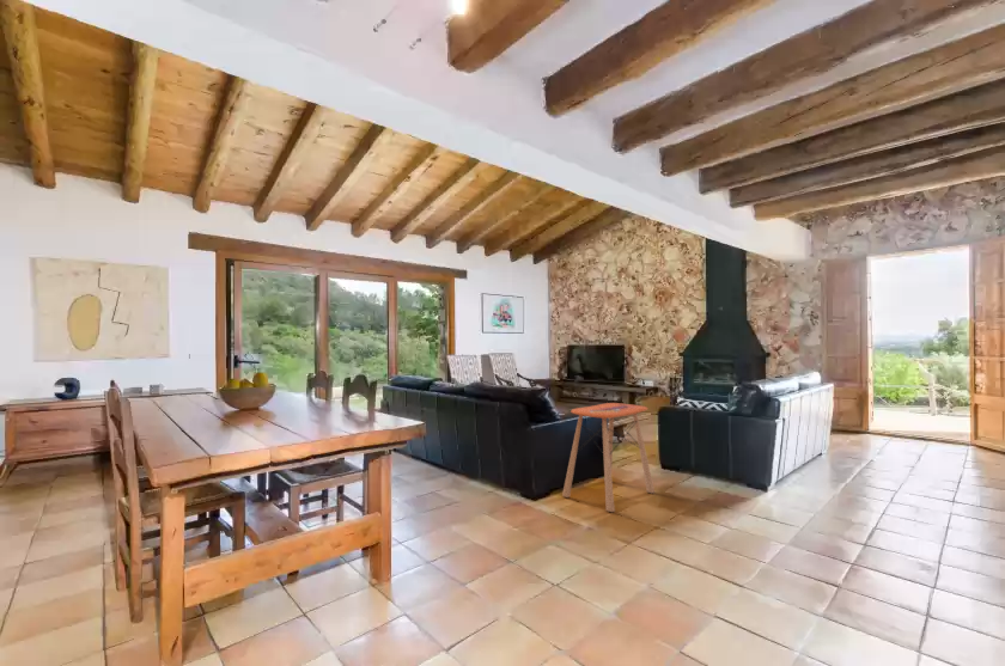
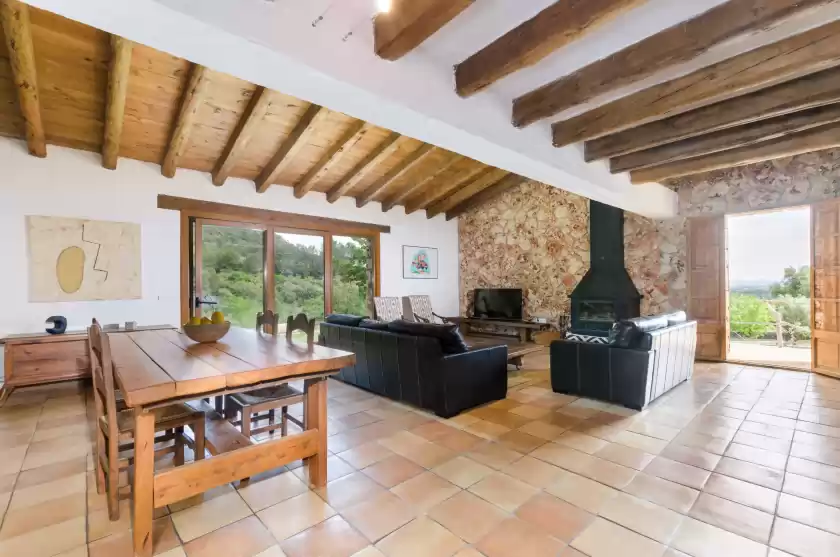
- side table [561,402,656,513]
